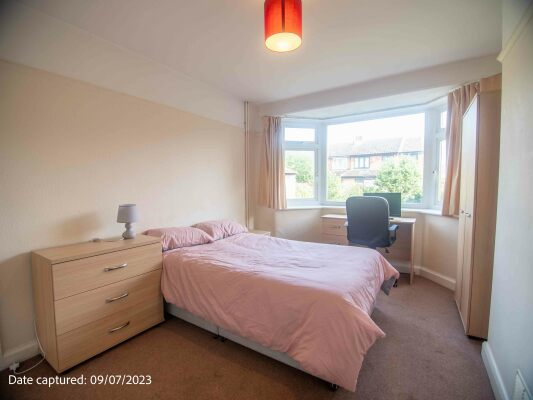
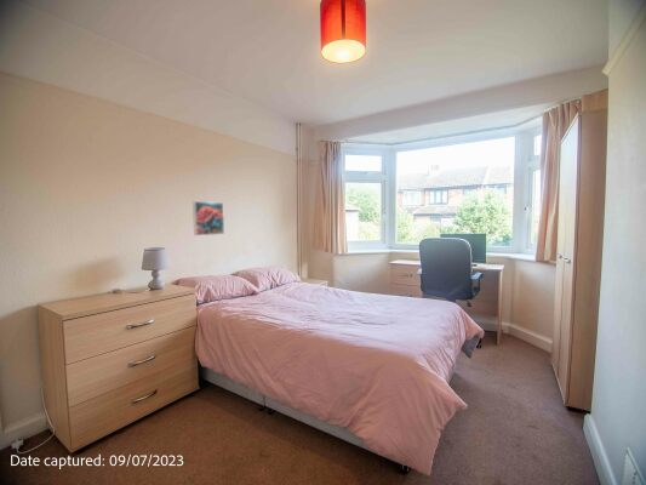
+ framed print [191,200,225,236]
